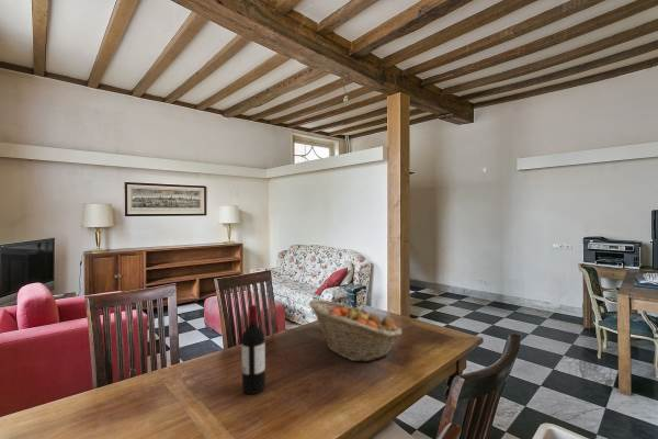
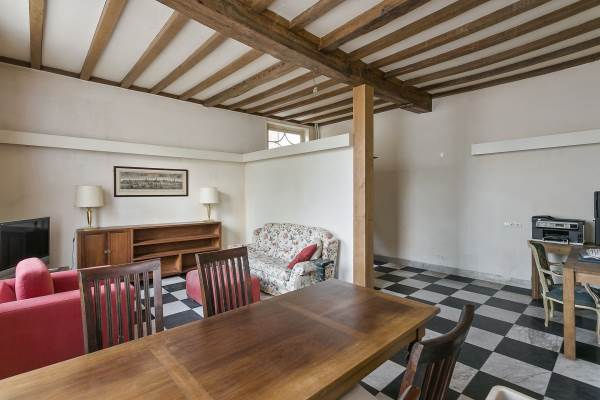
- wine bottle [240,304,266,395]
- fruit basket [308,299,404,362]
